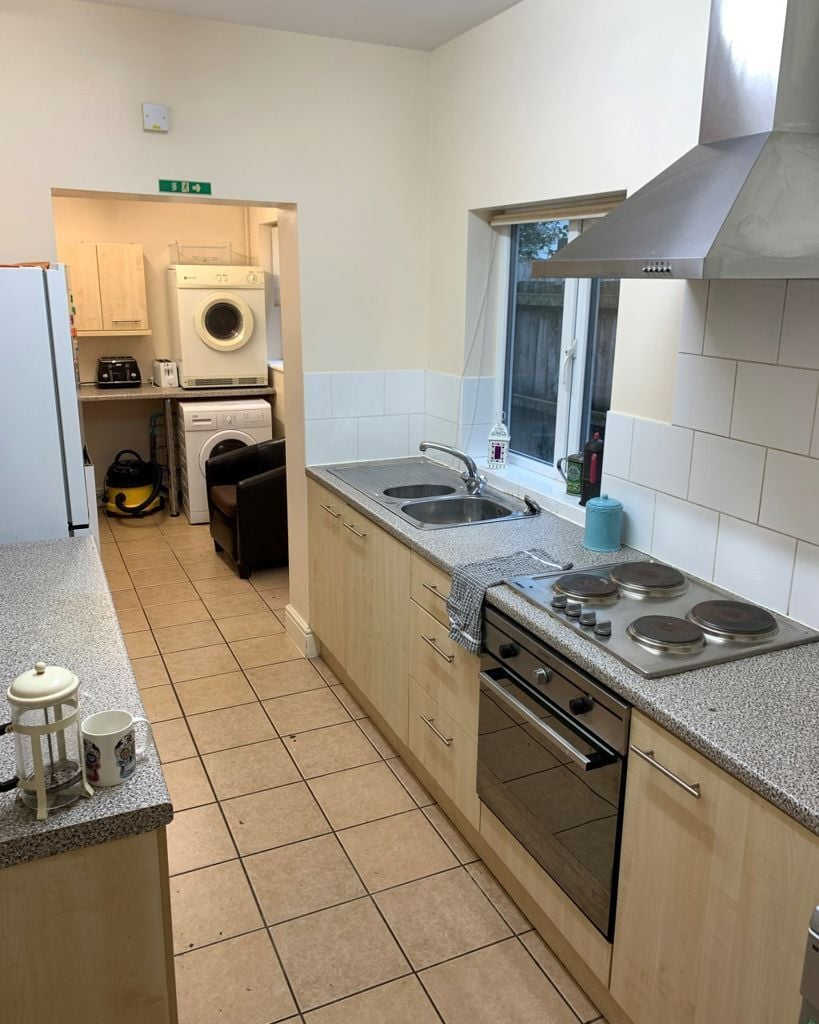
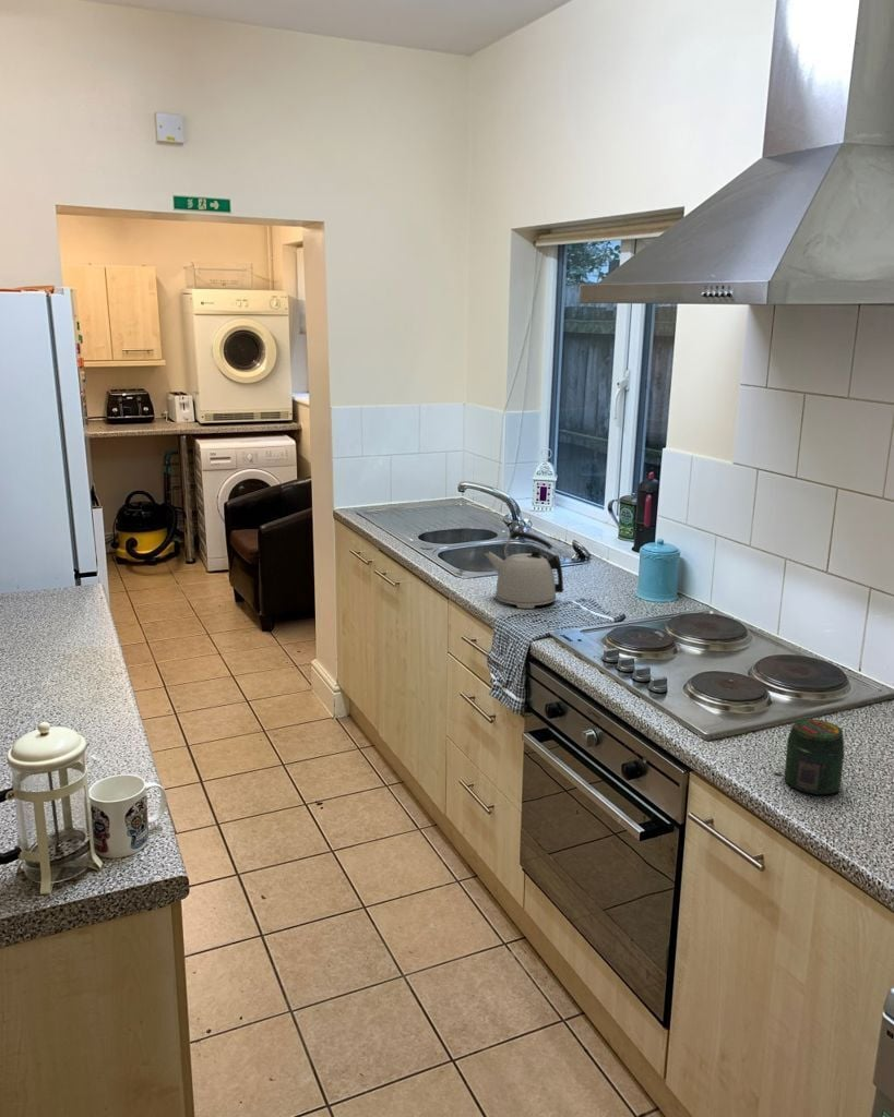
+ kettle [484,530,565,610]
+ jar [784,718,845,795]
